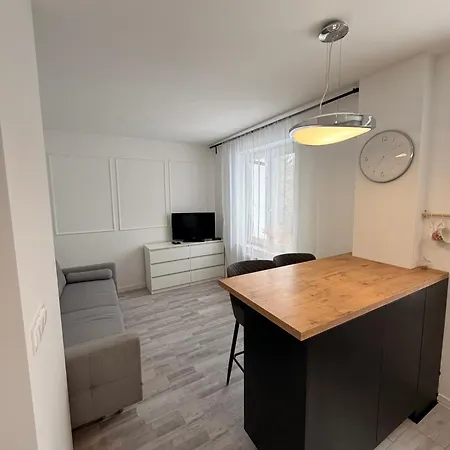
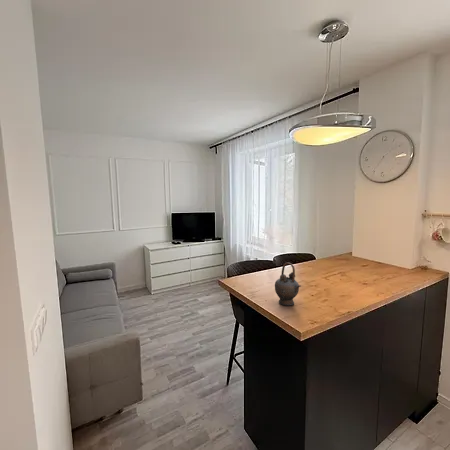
+ teapot [274,261,302,306]
